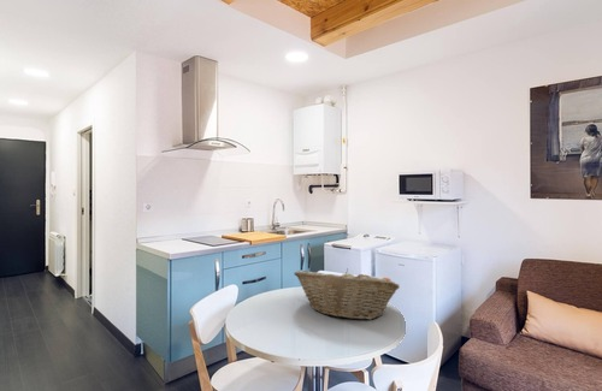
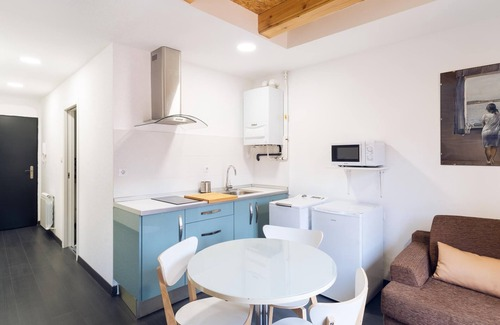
- fruit basket [293,267,401,321]
